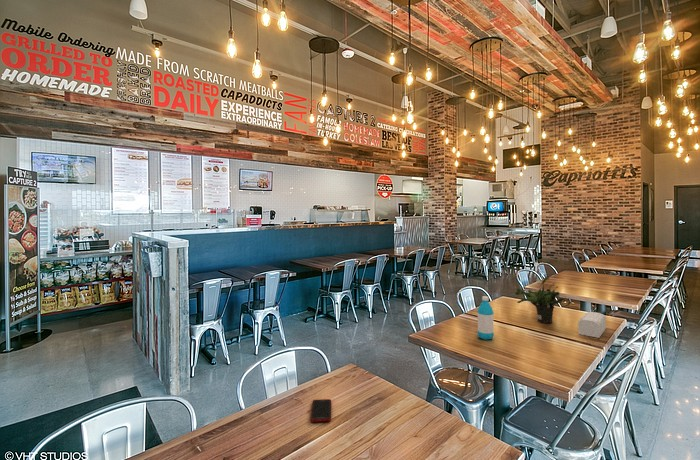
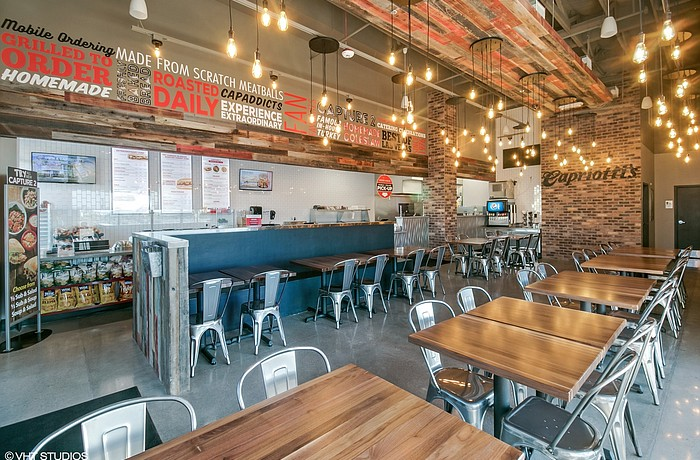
- cell phone [310,398,332,423]
- potted plant [514,275,566,324]
- water bottle [476,295,495,341]
- tissue box [577,311,607,339]
